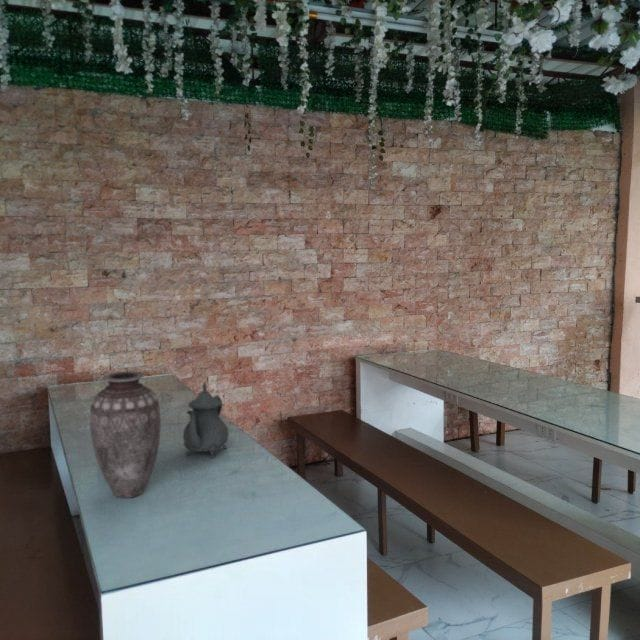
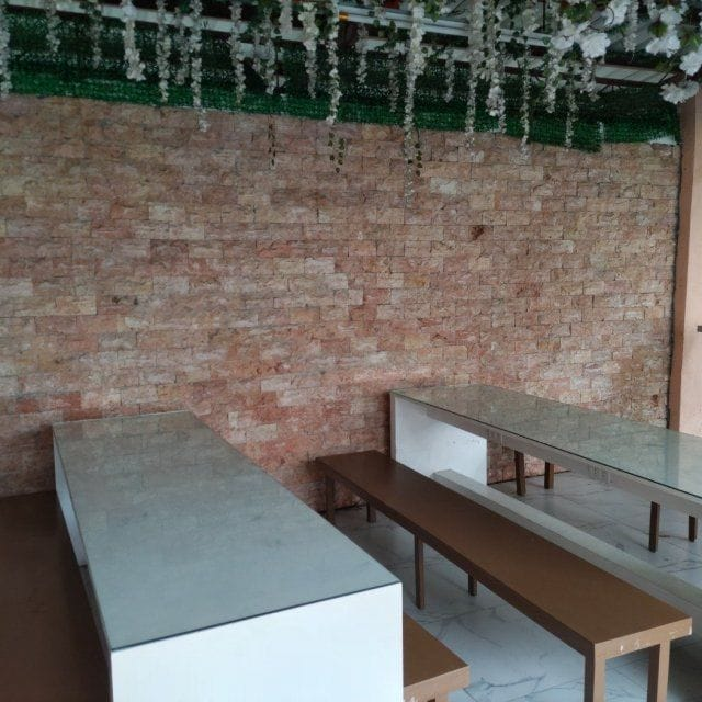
- vase [89,371,162,499]
- teapot [182,380,230,459]
